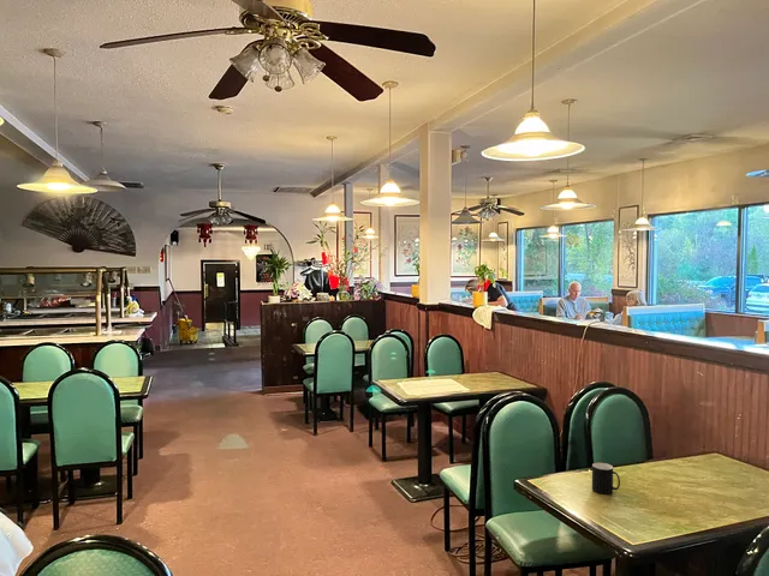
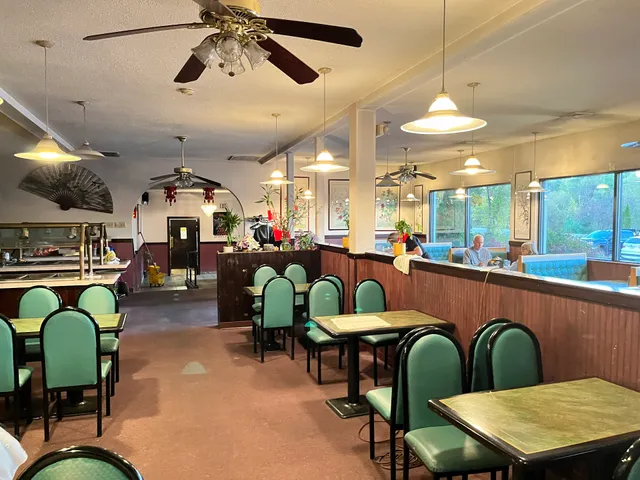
- cup [591,462,621,496]
